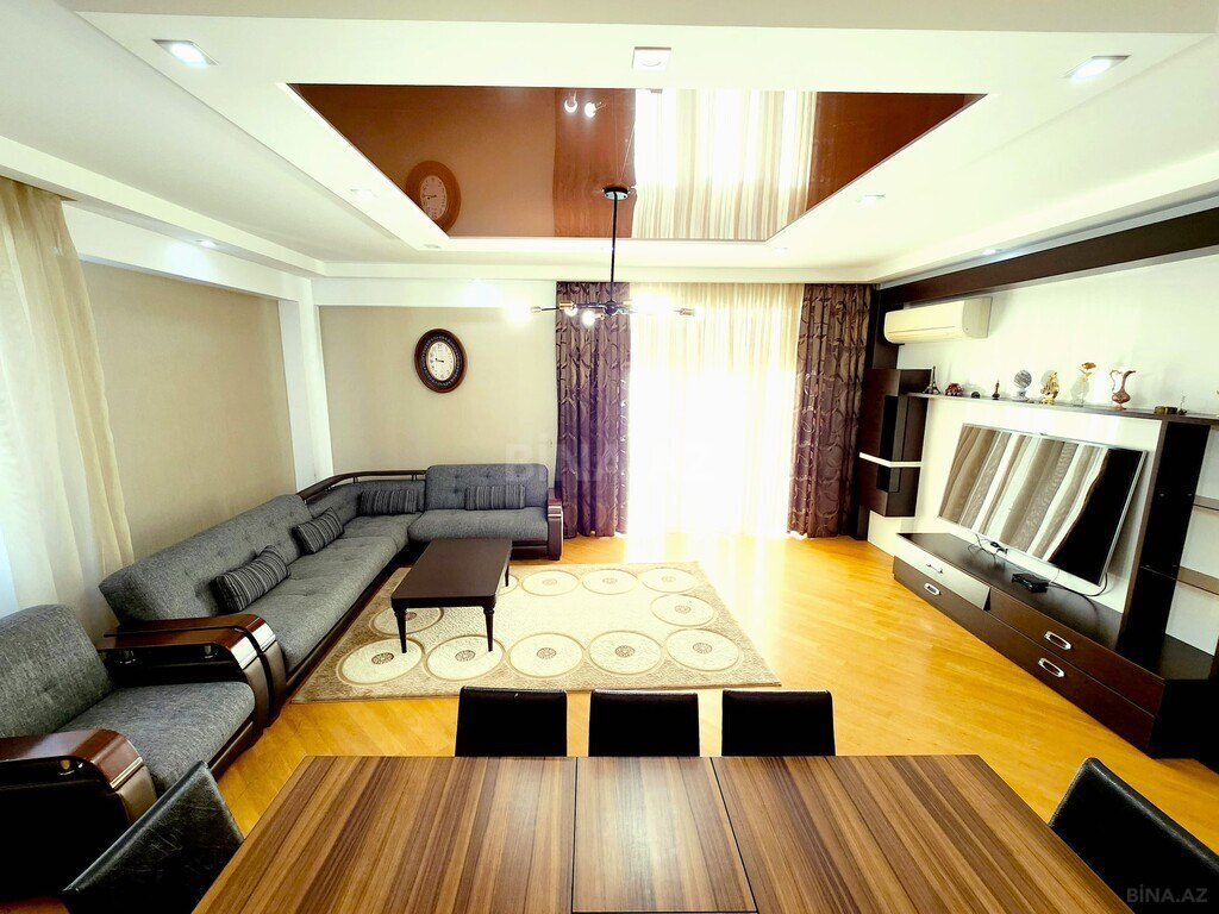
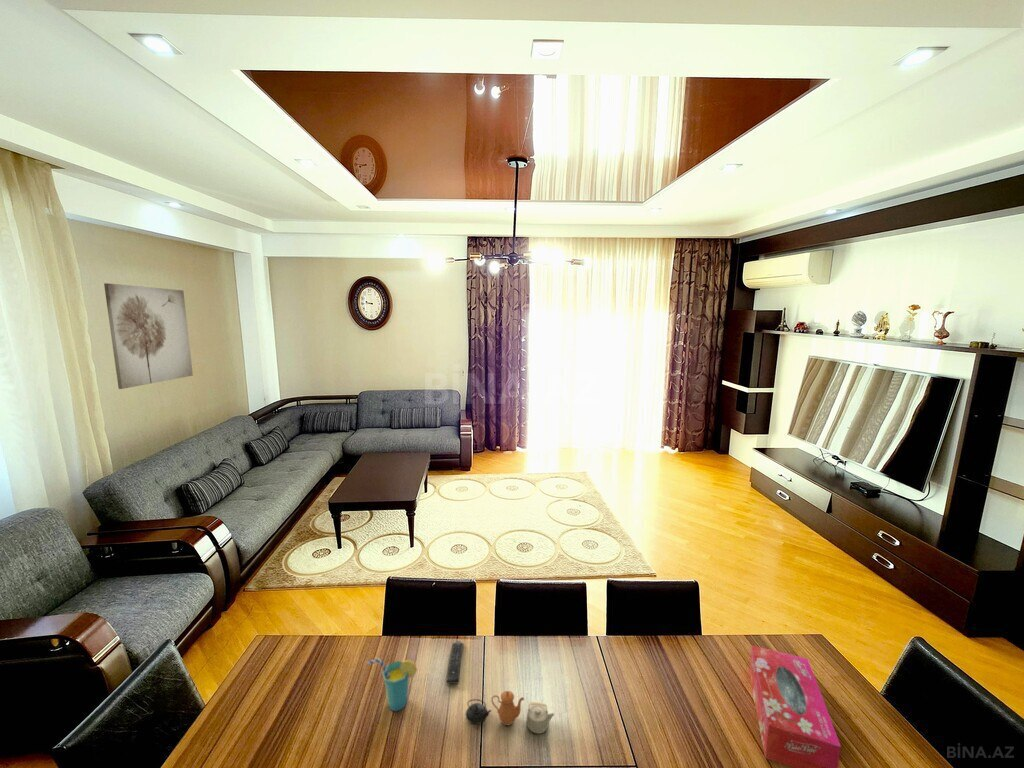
+ wall art [103,282,194,390]
+ remote control [445,640,465,685]
+ tissue box [748,644,842,768]
+ teapot [465,690,555,735]
+ cup [366,658,418,712]
